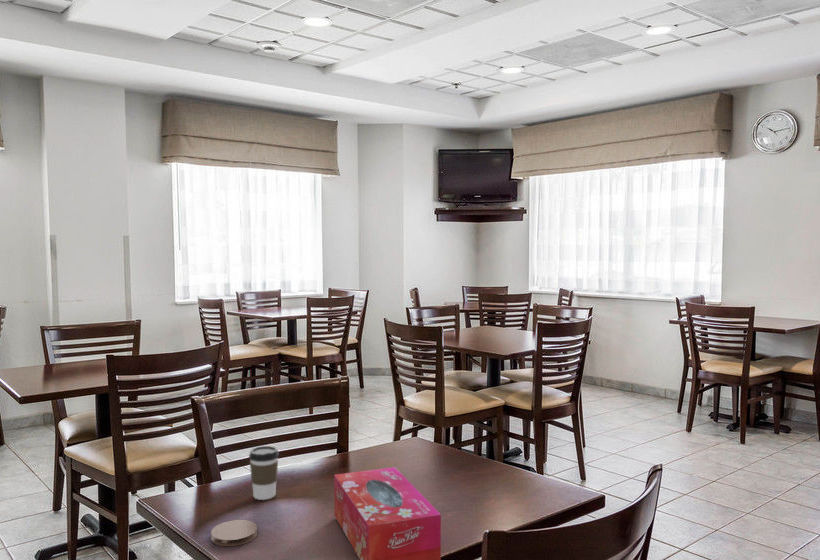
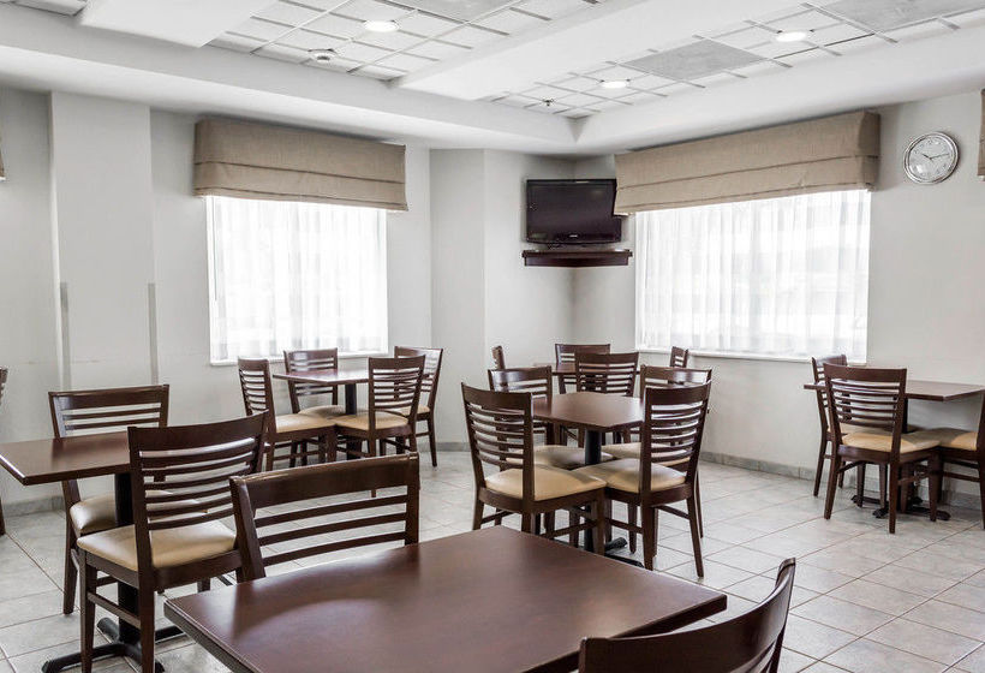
- coaster [210,519,258,547]
- tissue box [333,466,442,560]
- coffee cup [248,445,280,501]
